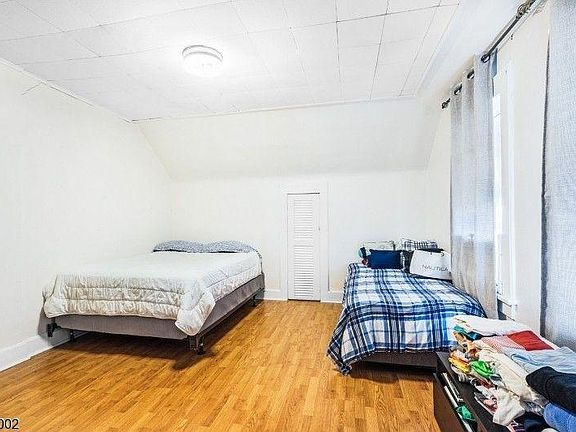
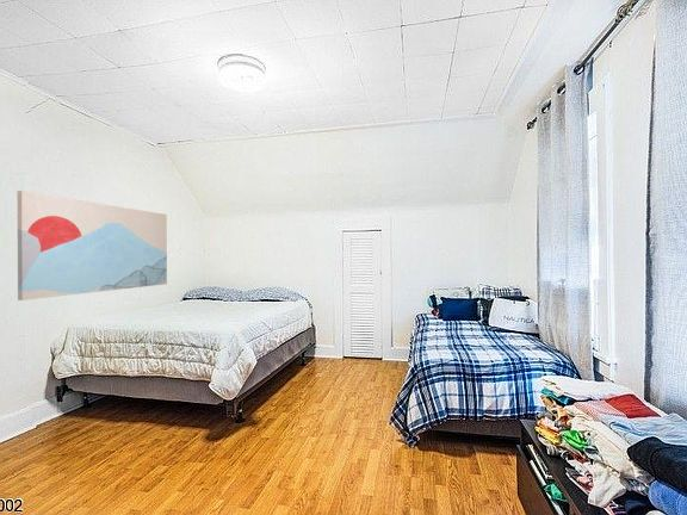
+ wall art [16,190,168,302]
